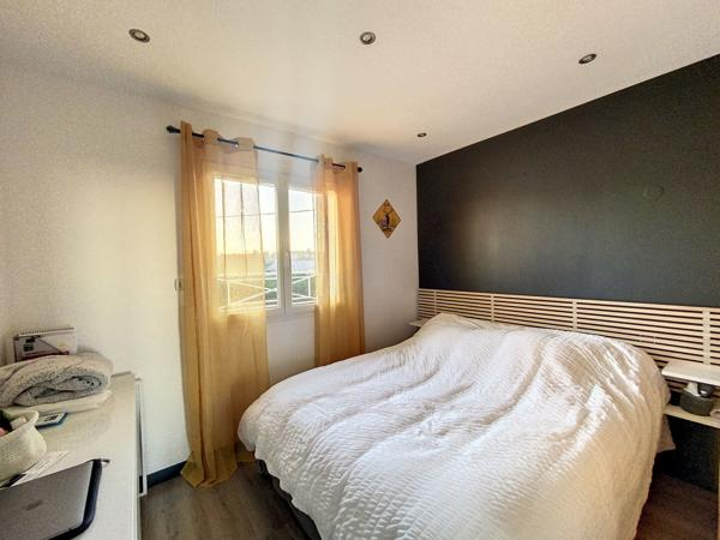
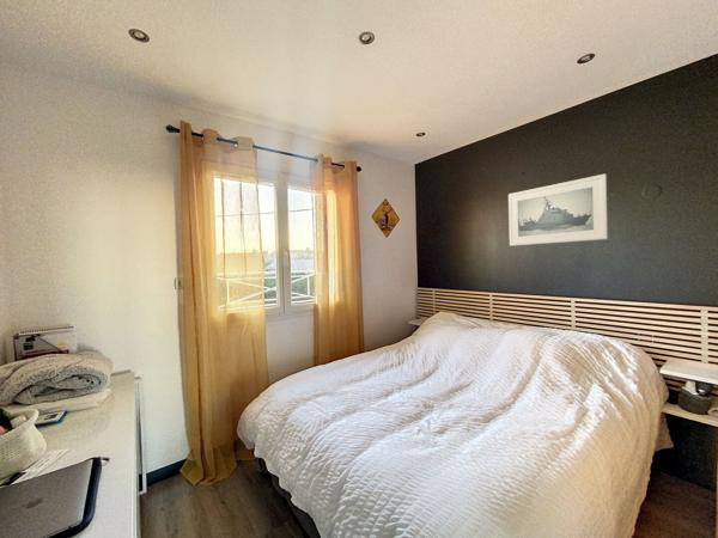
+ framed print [507,173,609,247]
